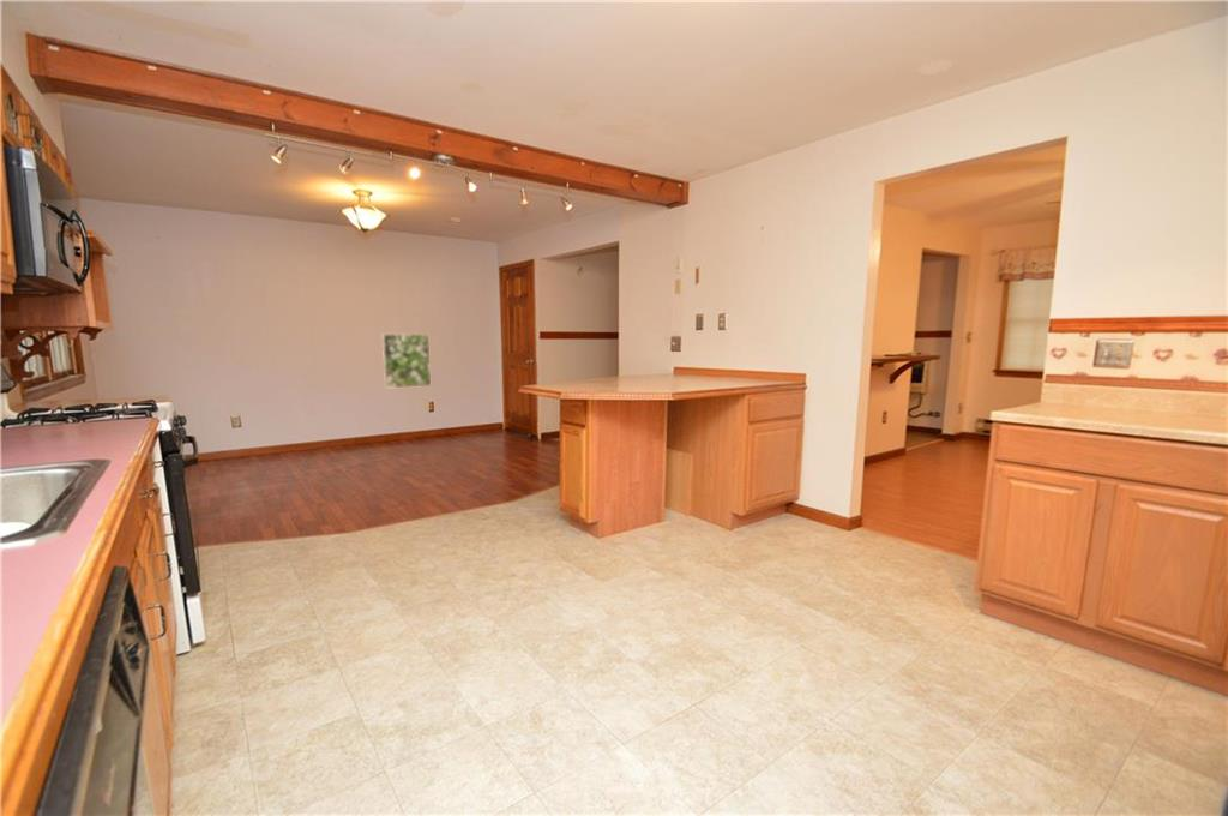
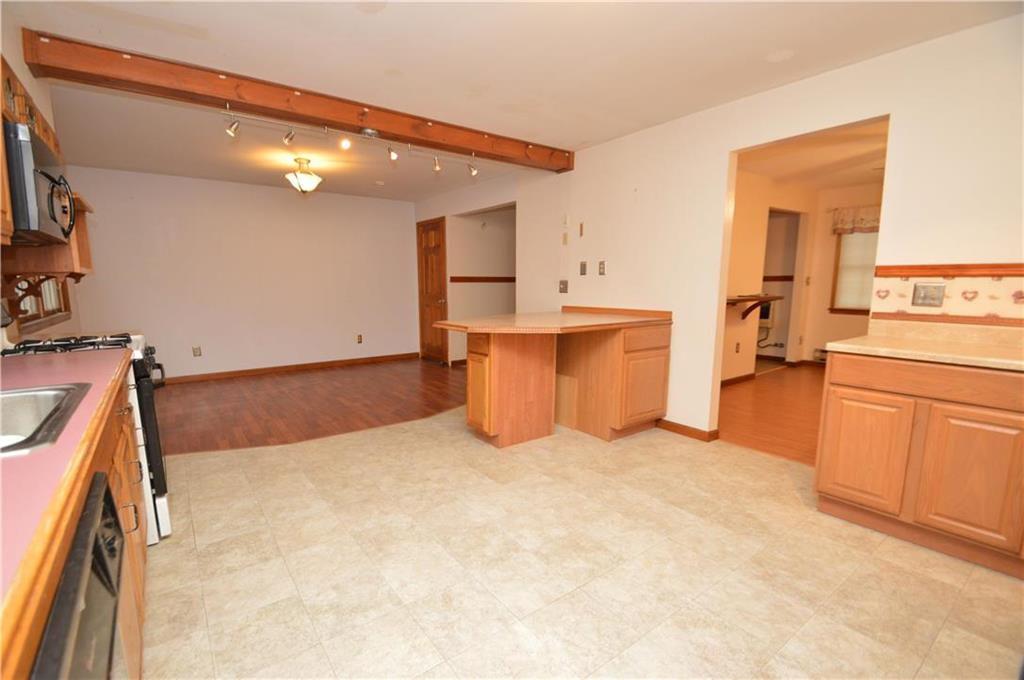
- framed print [381,332,432,390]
